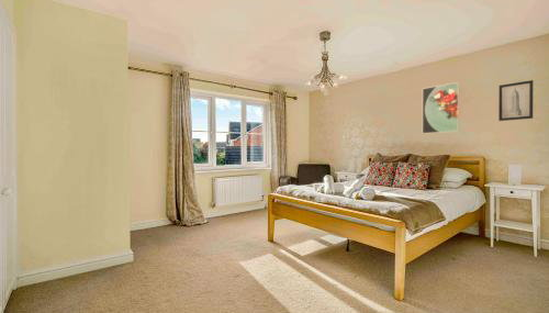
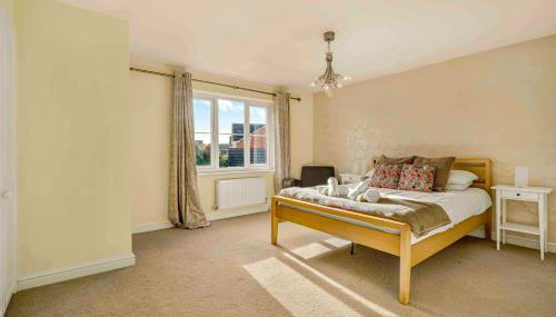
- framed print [422,81,460,135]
- wall art [497,79,534,122]
